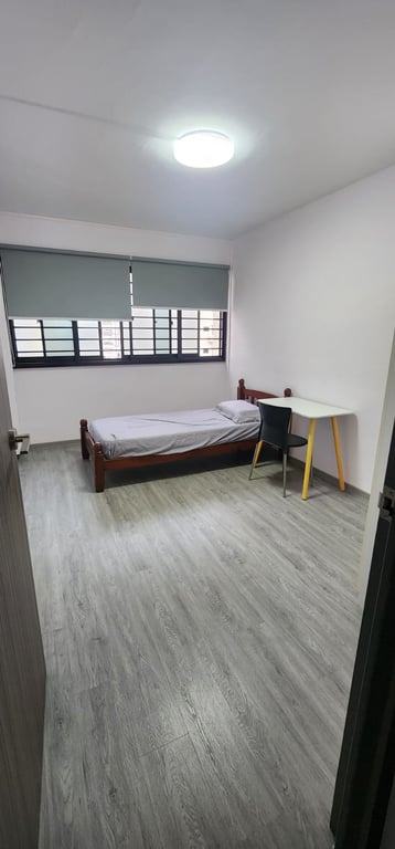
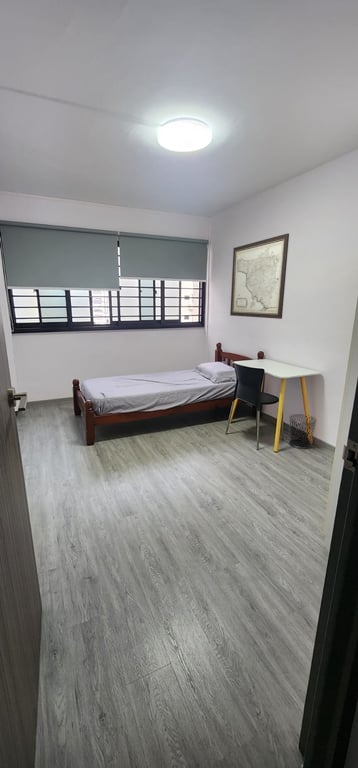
+ wall art [229,232,290,320]
+ waste bin [288,413,318,450]
